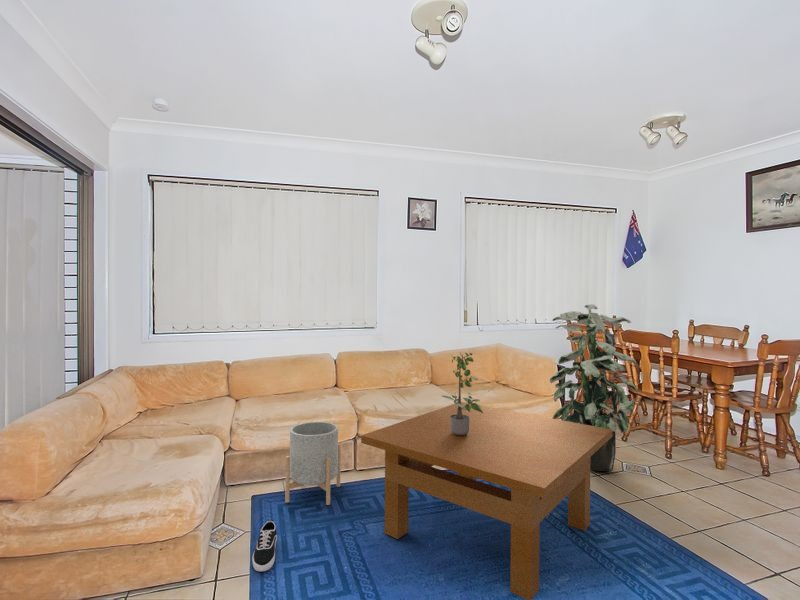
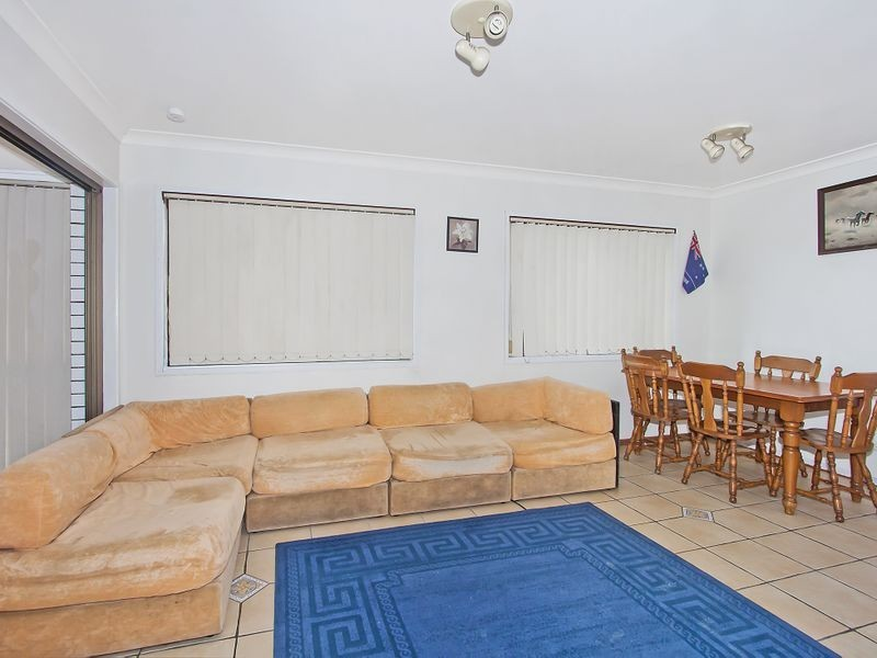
- table [360,401,612,600]
- indoor plant [549,304,640,472]
- potted plant [441,349,483,435]
- shoe [251,519,278,572]
- planter [284,421,342,506]
